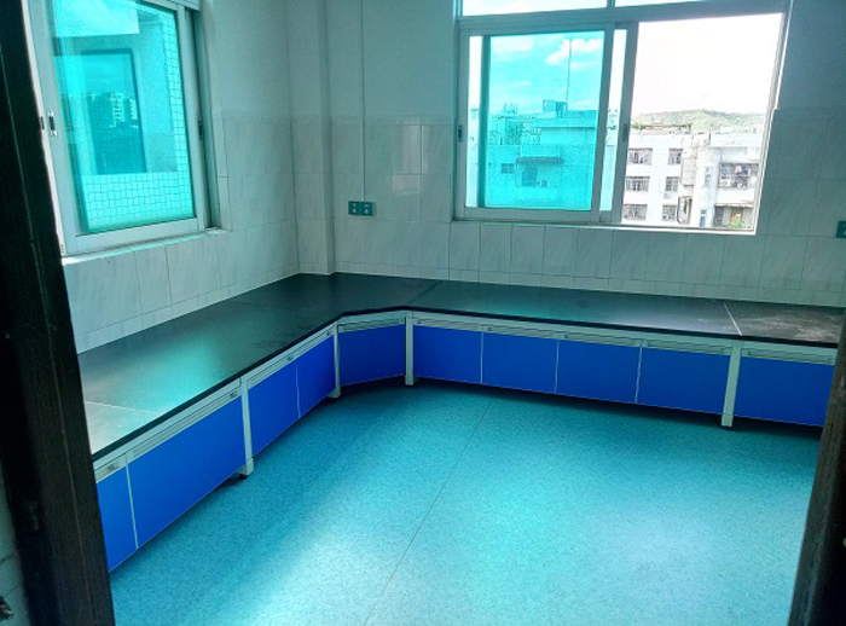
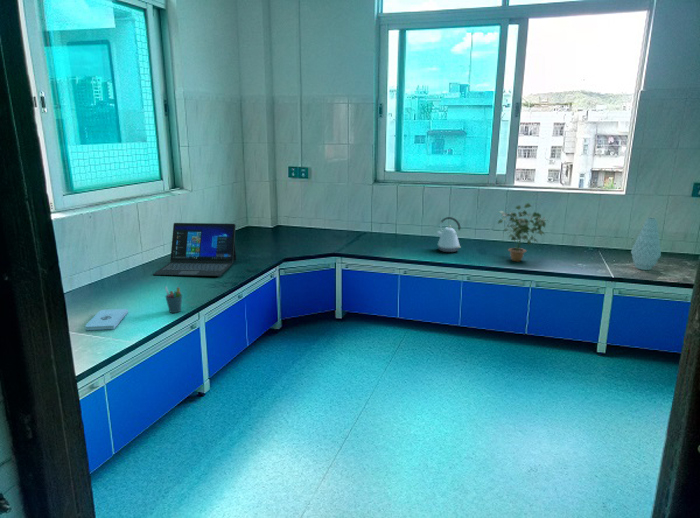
+ kettle [435,216,462,253]
+ pen holder [164,285,183,314]
+ notepad [84,308,129,331]
+ potted plant [496,202,550,262]
+ vase [630,217,662,271]
+ laptop [152,222,237,277]
